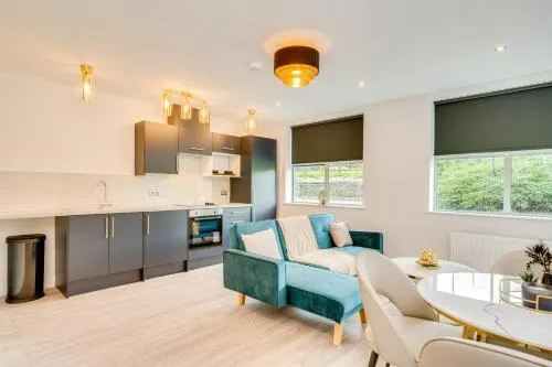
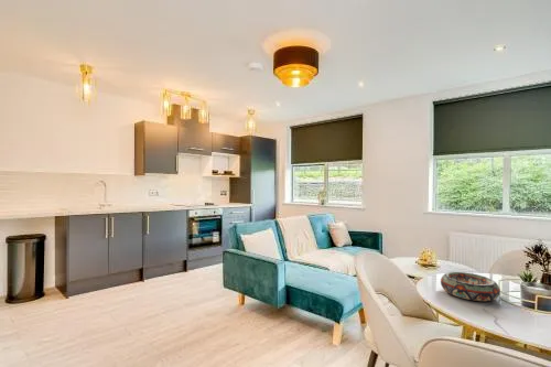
+ decorative bowl [440,271,501,302]
